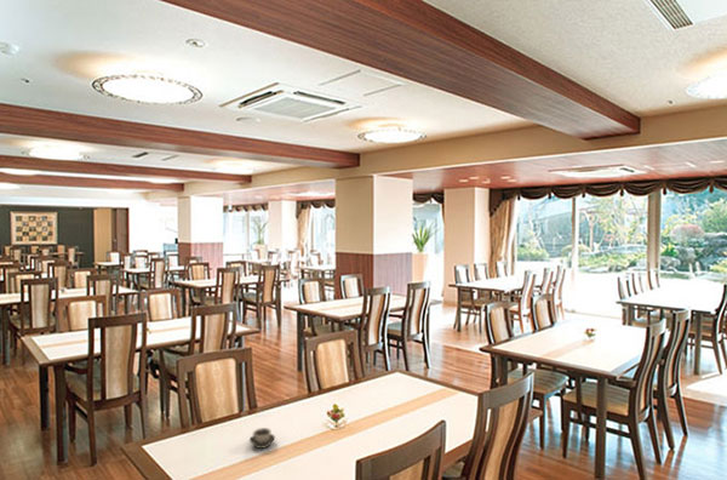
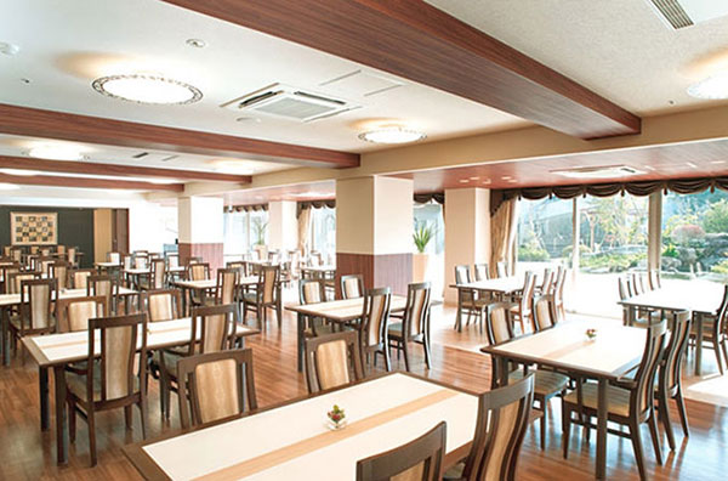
- cup [248,427,276,450]
